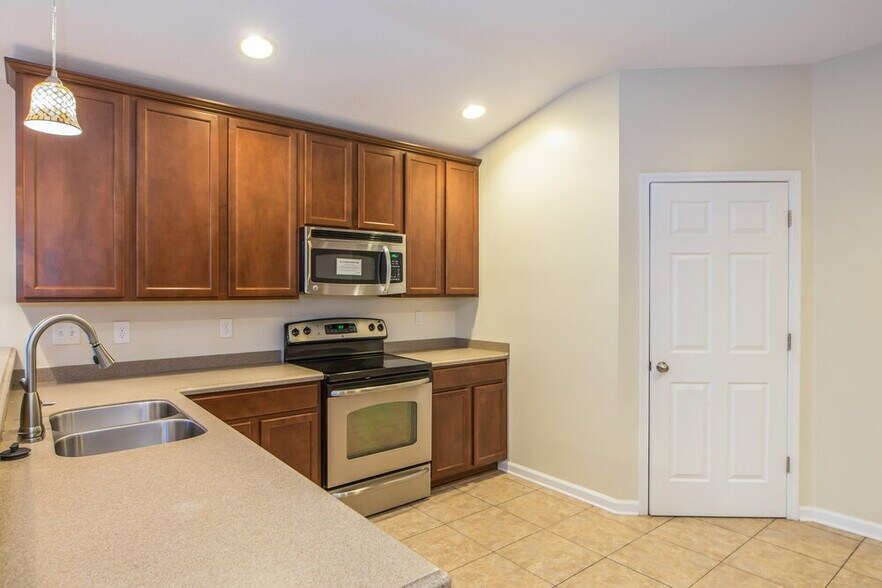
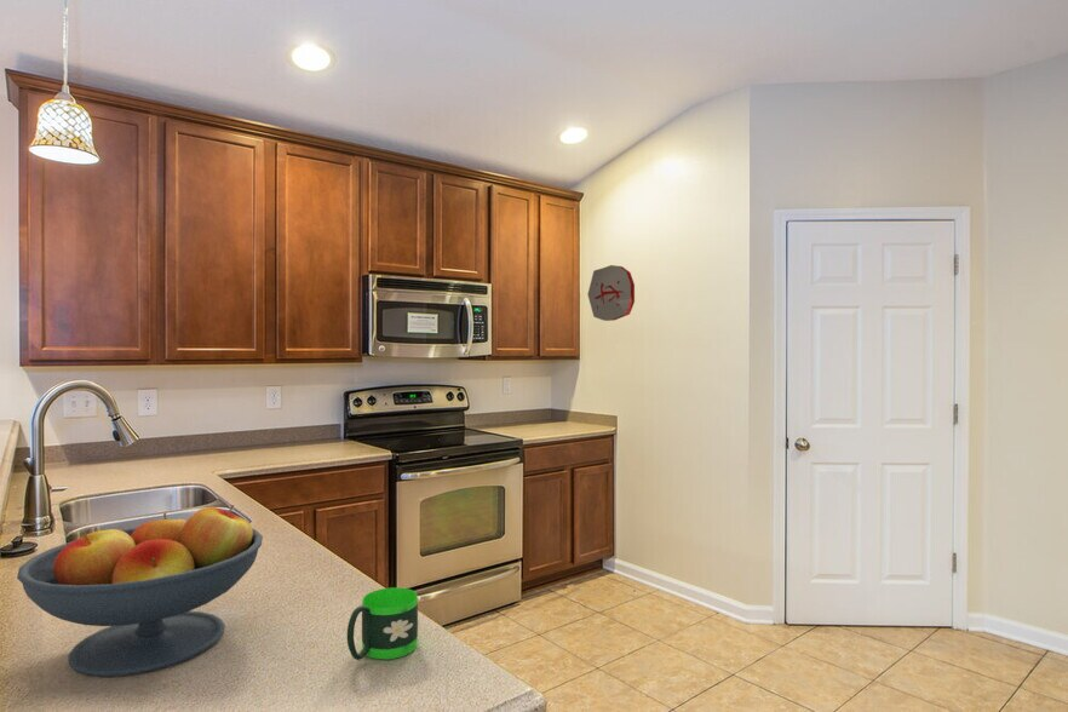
+ mug [346,586,419,661]
+ decorative plate [586,264,636,322]
+ fruit bowl [16,504,264,678]
